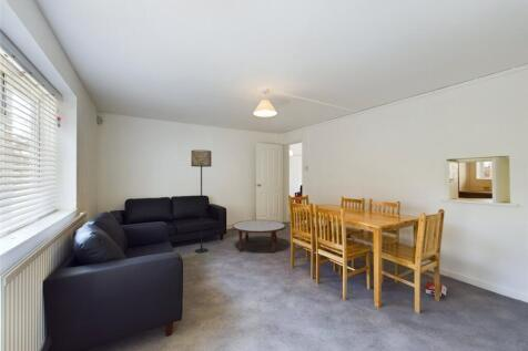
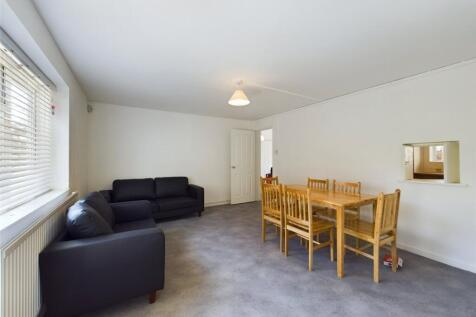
- coffee table [231,219,286,254]
- floor lamp [190,149,213,254]
